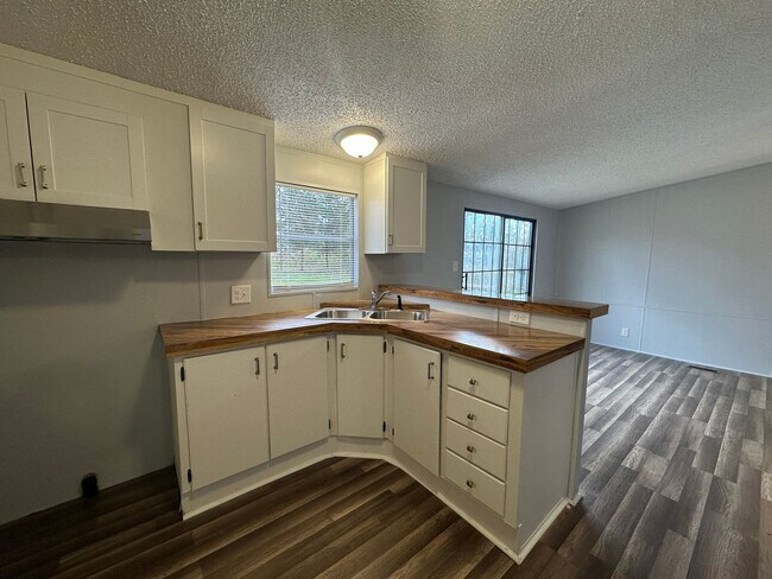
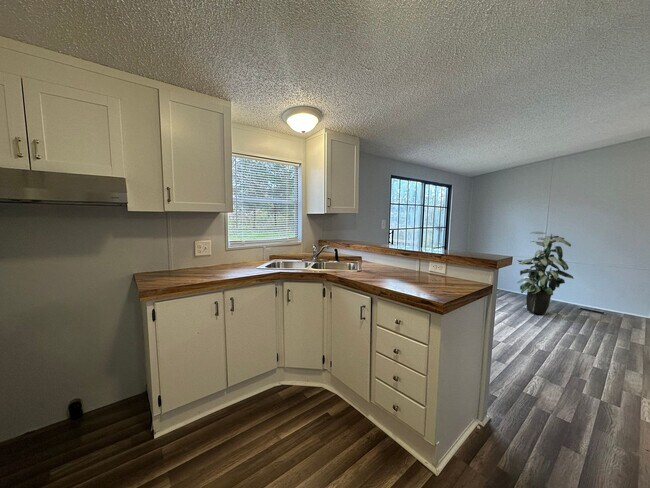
+ indoor plant [516,231,575,316]
